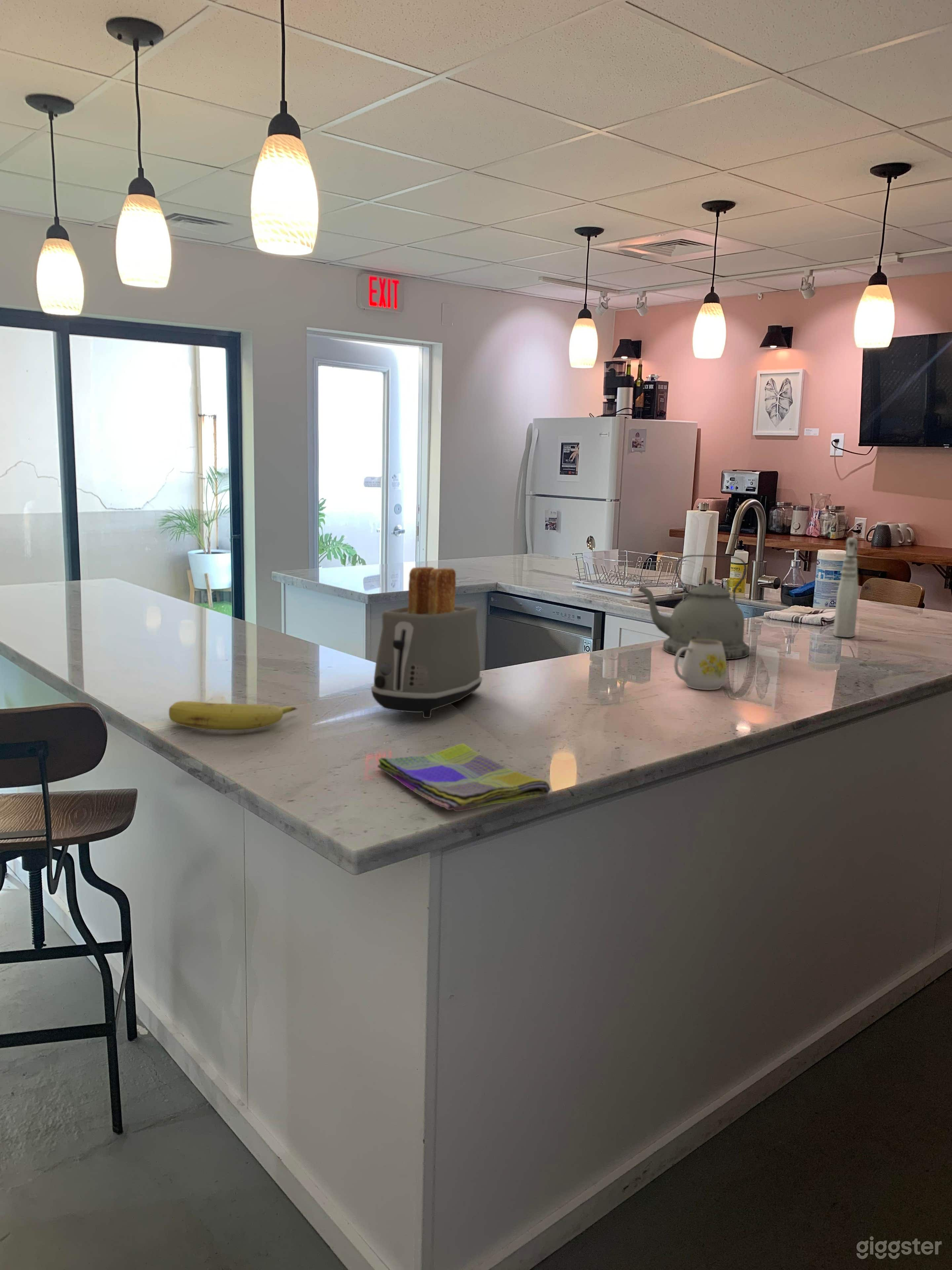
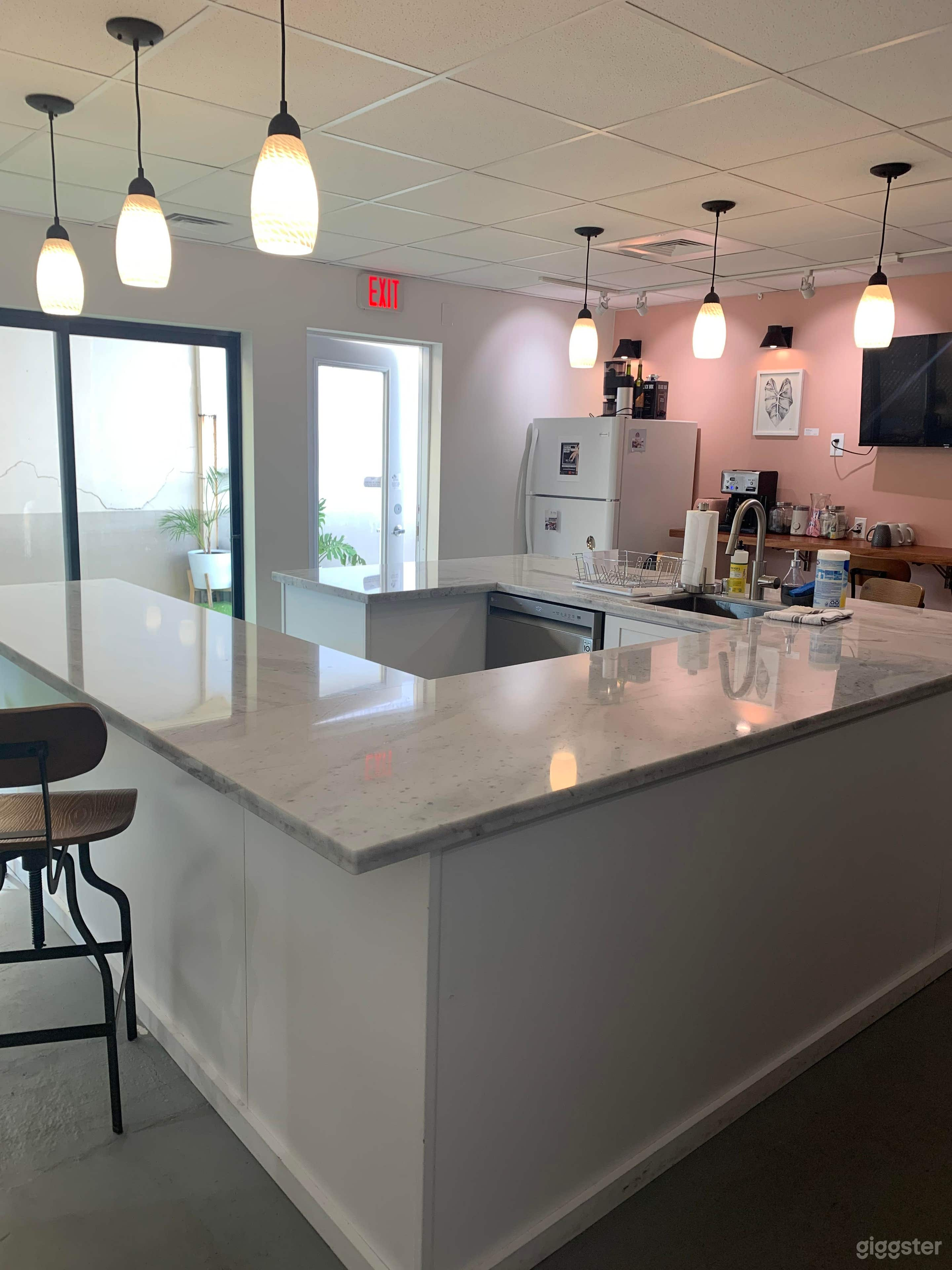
- kettle [638,555,750,660]
- dish towel [377,743,551,812]
- mug [674,639,728,691]
- fruit [169,700,298,731]
- toaster [371,567,483,719]
- spray bottle [833,537,859,638]
